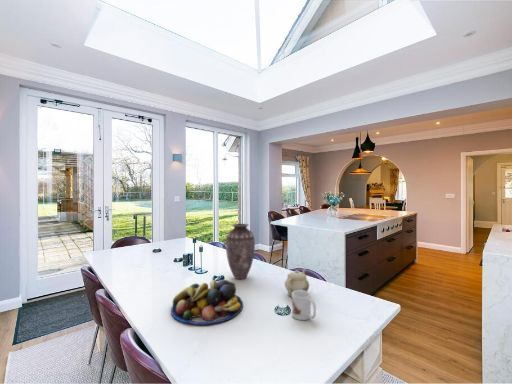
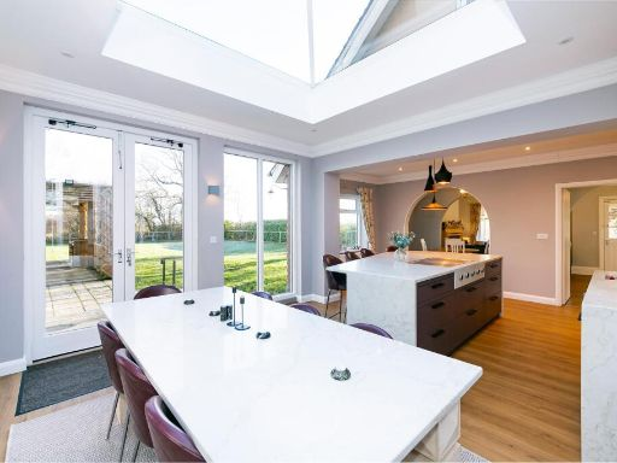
- teapot [284,268,310,298]
- mug [291,290,317,321]
- fruit bowl [170,279,244,326]
- vase [225,223,256,280]
